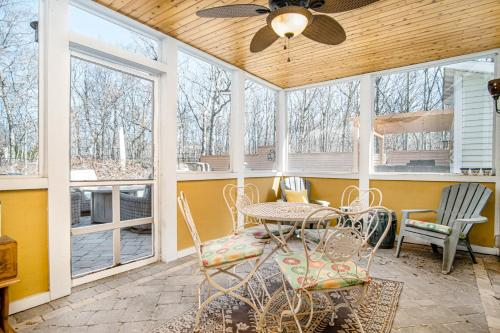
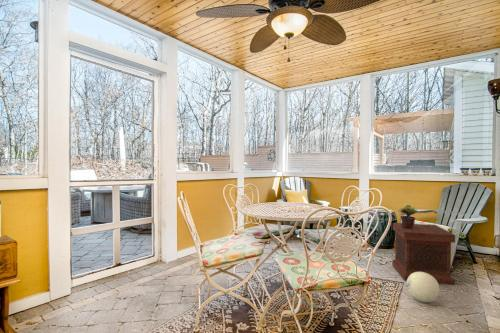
+ potted plant [398,204,418,229]
+ side table [391,222,456,286]
+ ball [406,272,440,303]
